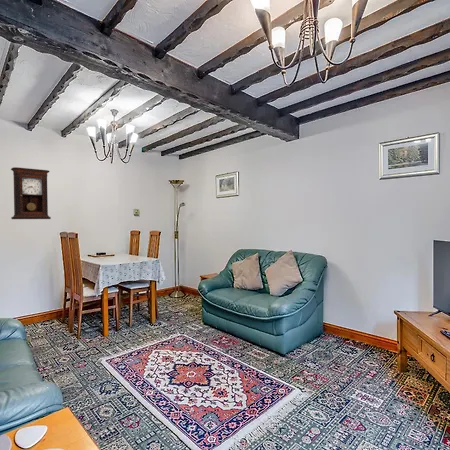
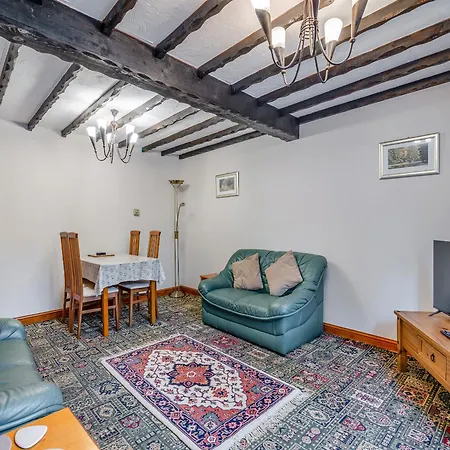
- pendulum clock [10,166,52,220]
